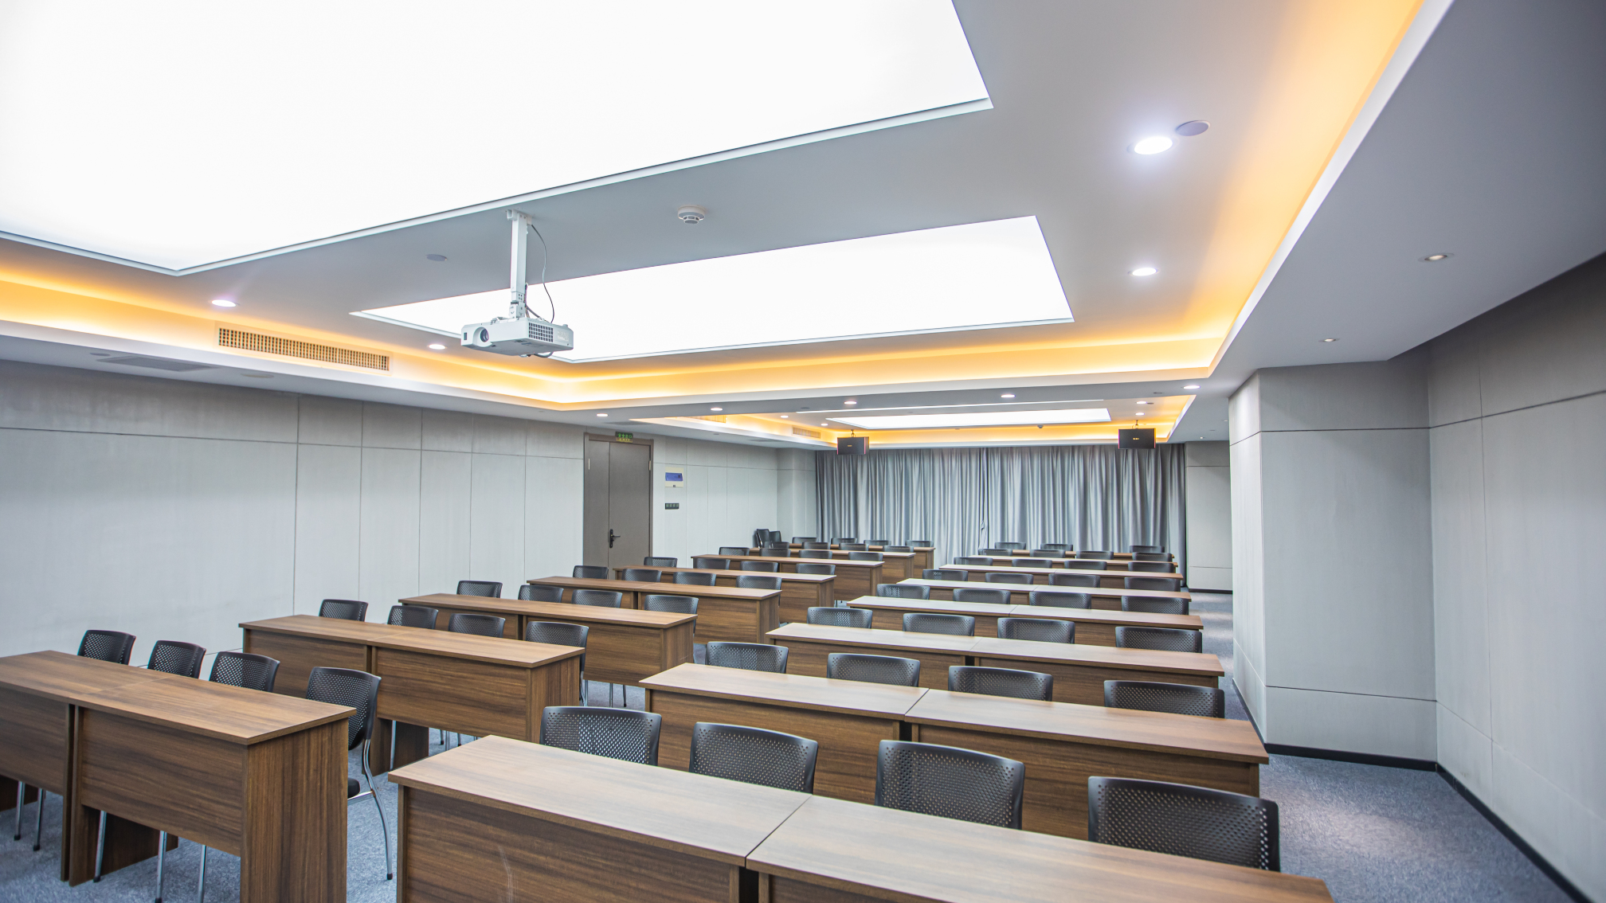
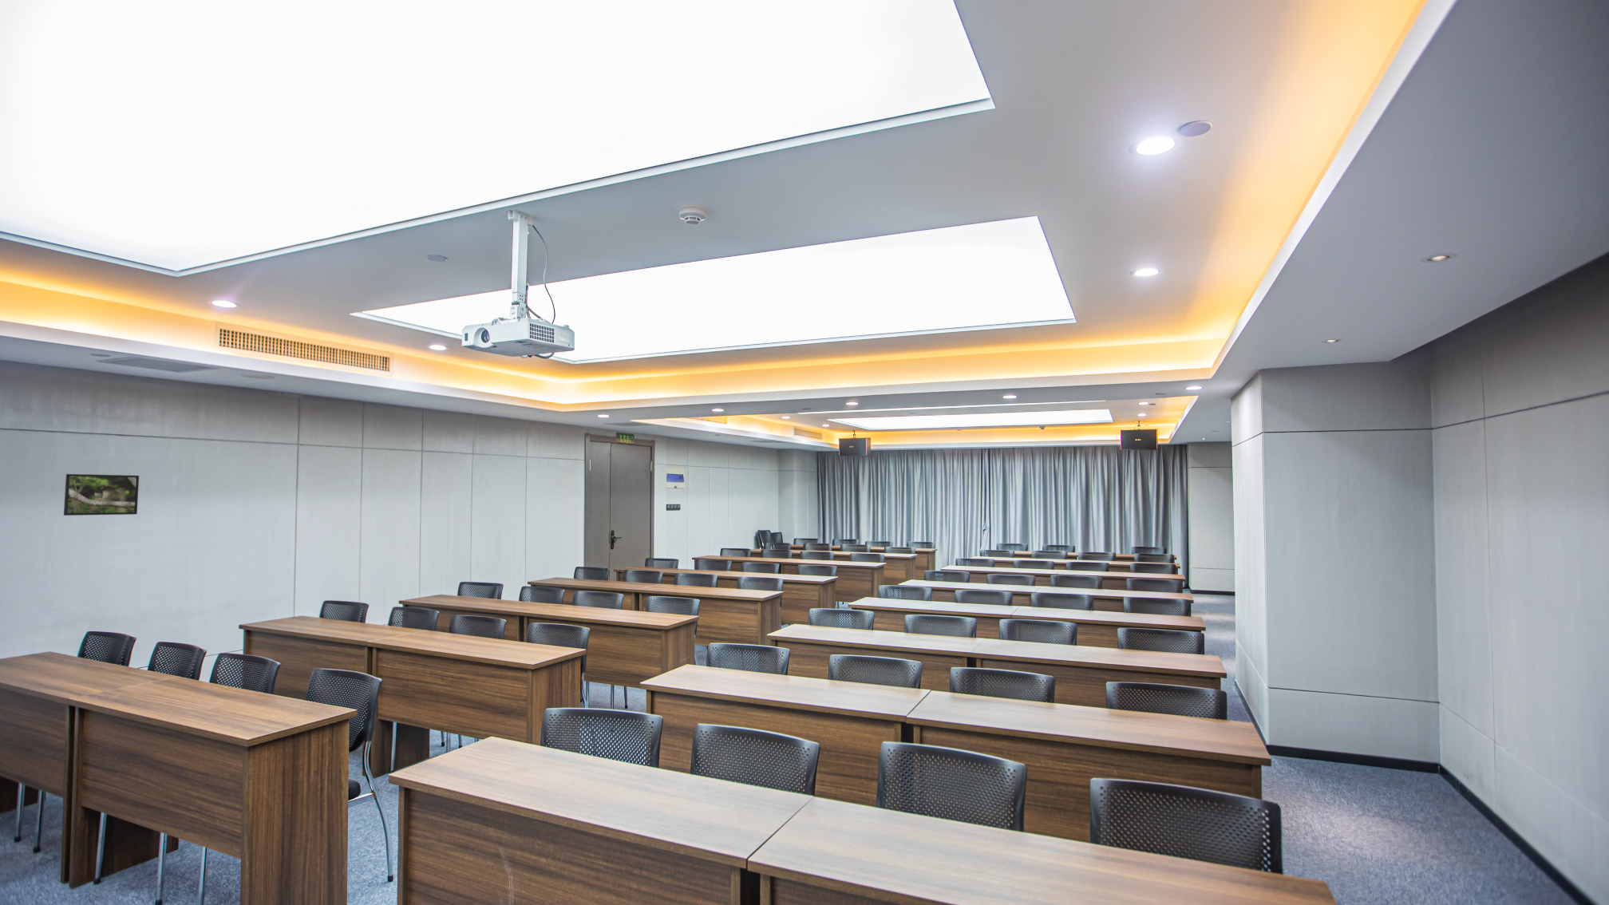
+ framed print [63,473,139,516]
